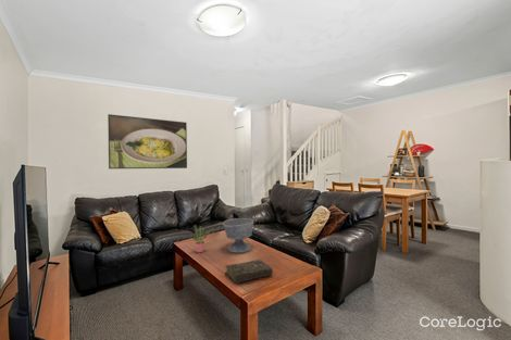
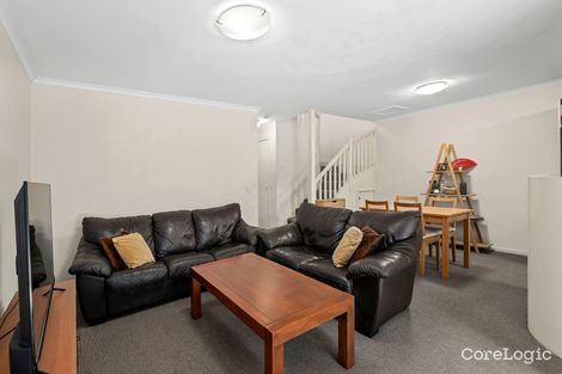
- book [224,259,274,285]
- potted plant [190,224,213,253]
- bowl [222,217,254,254]
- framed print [107,113,188,169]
